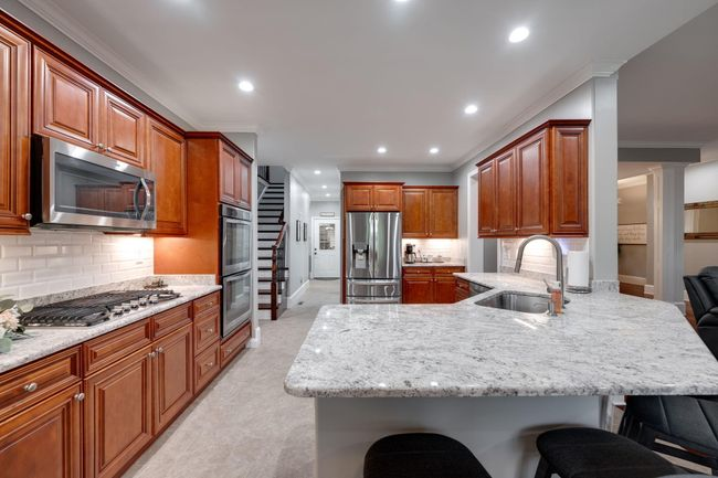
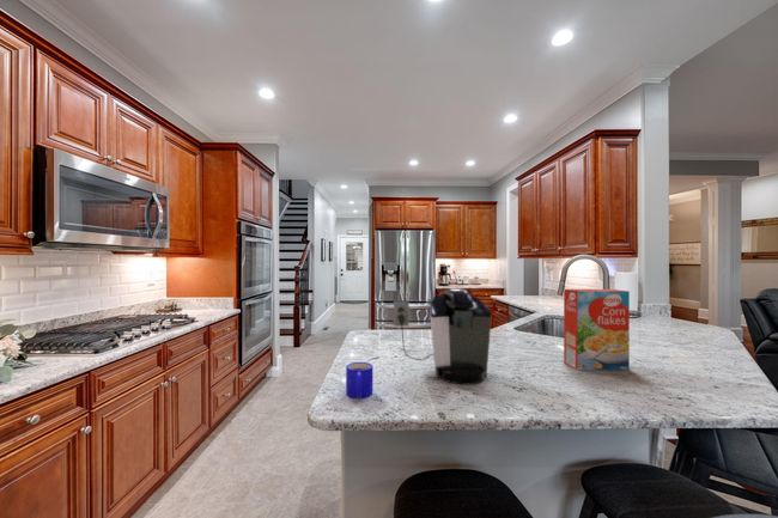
+ mug [345,361,373,400]
+ coffee maker [393,288,493,386]
+ cereal box [563,288,631,372]
